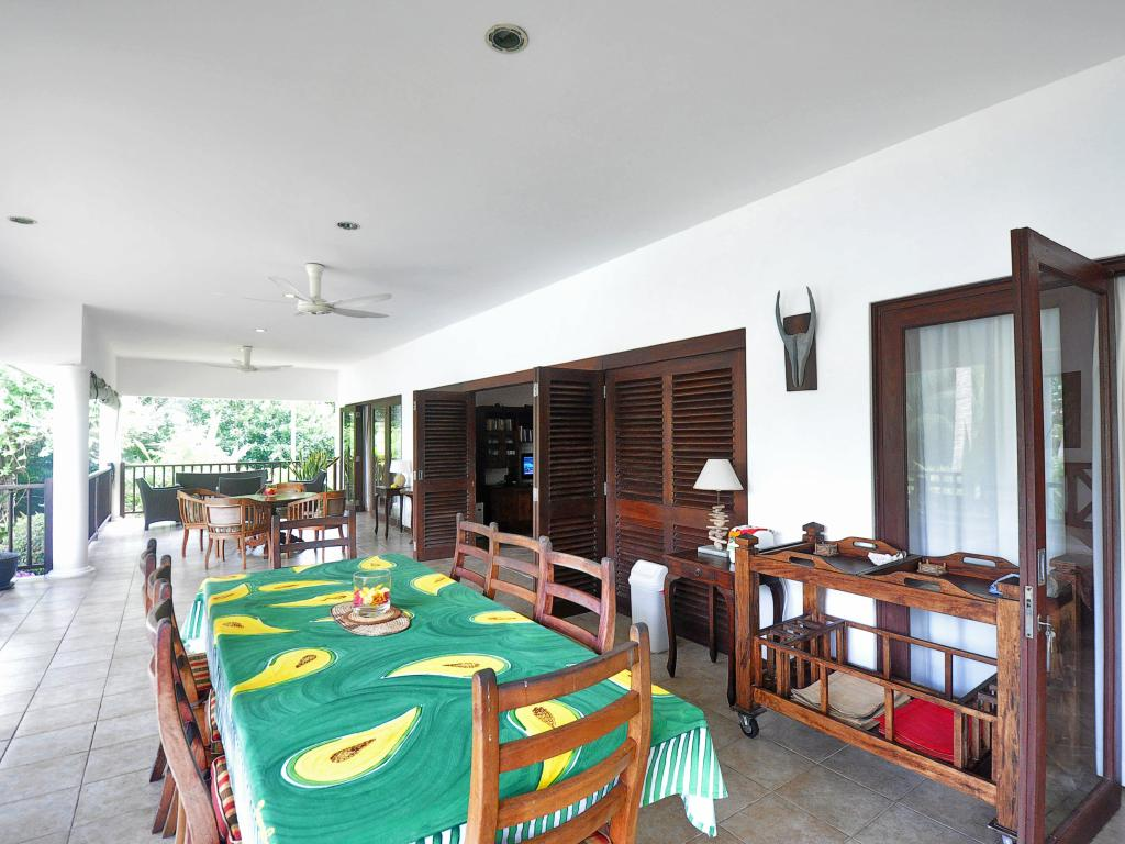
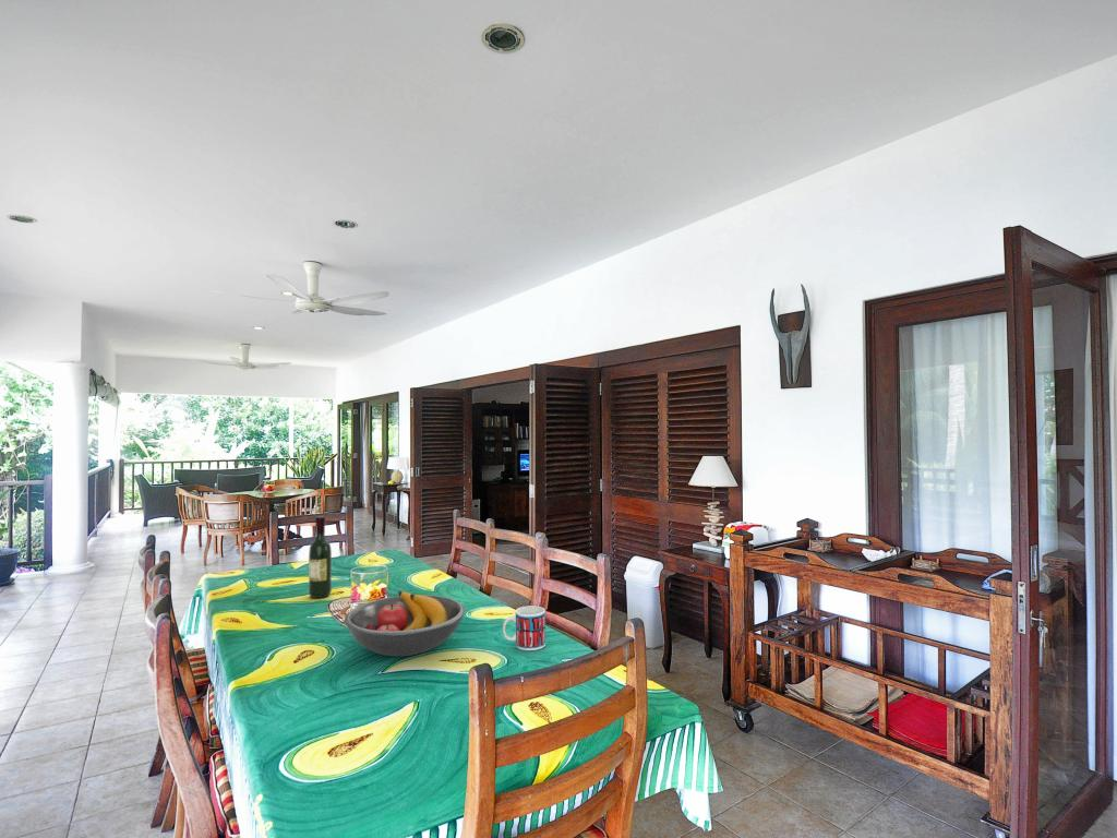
+ fruit bowl [343,590,466,657]
+ mug [502,604,547,651]
+ wine bottle [308,515,333,599]
